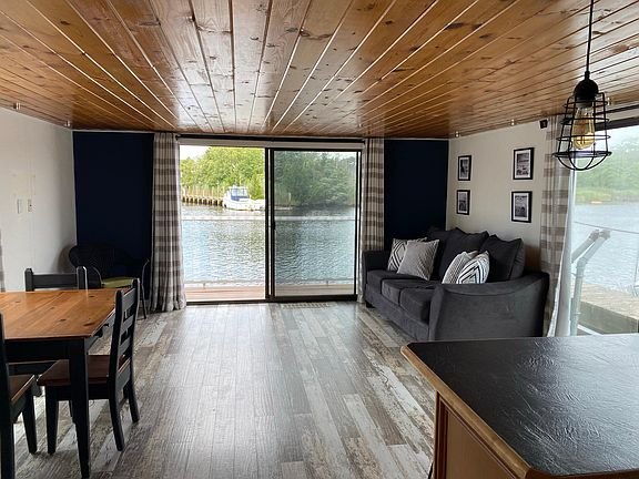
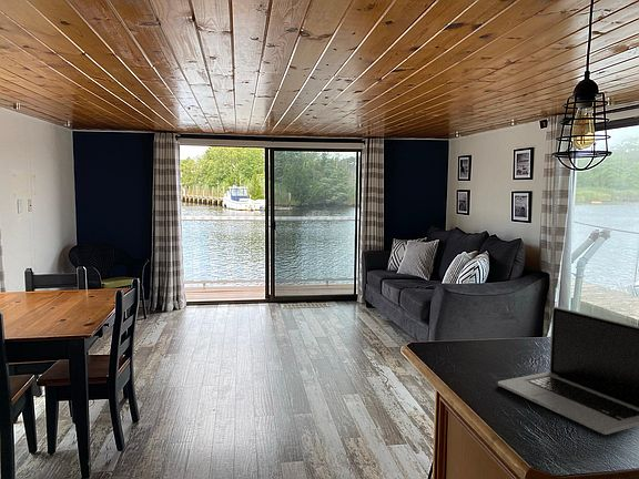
+ laptop [497,305,639,436]
